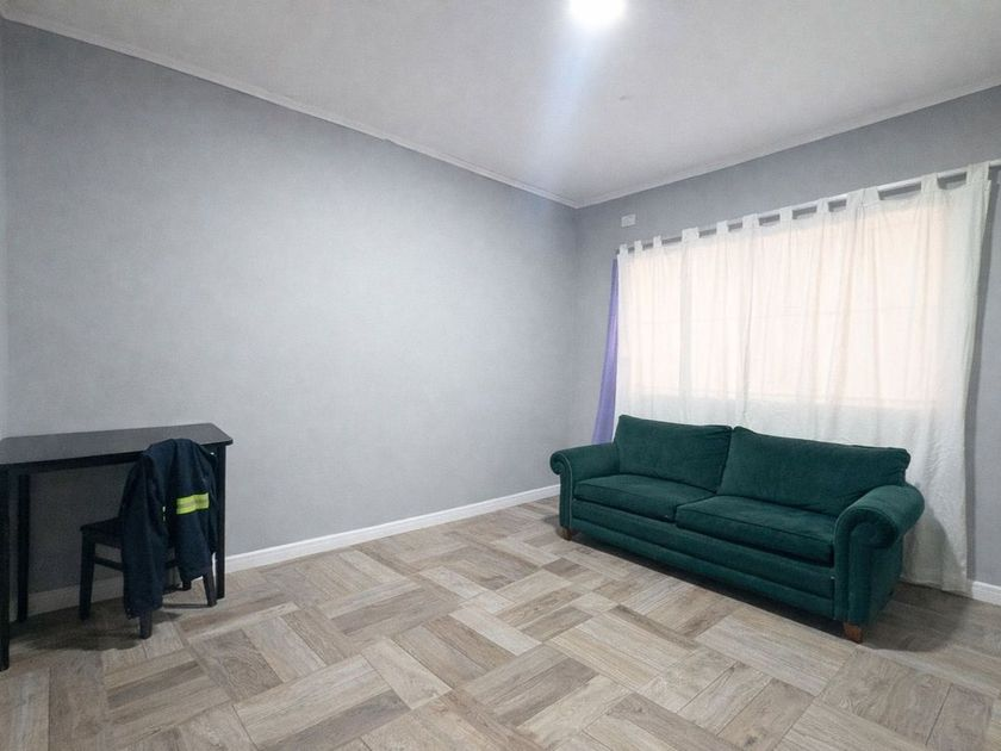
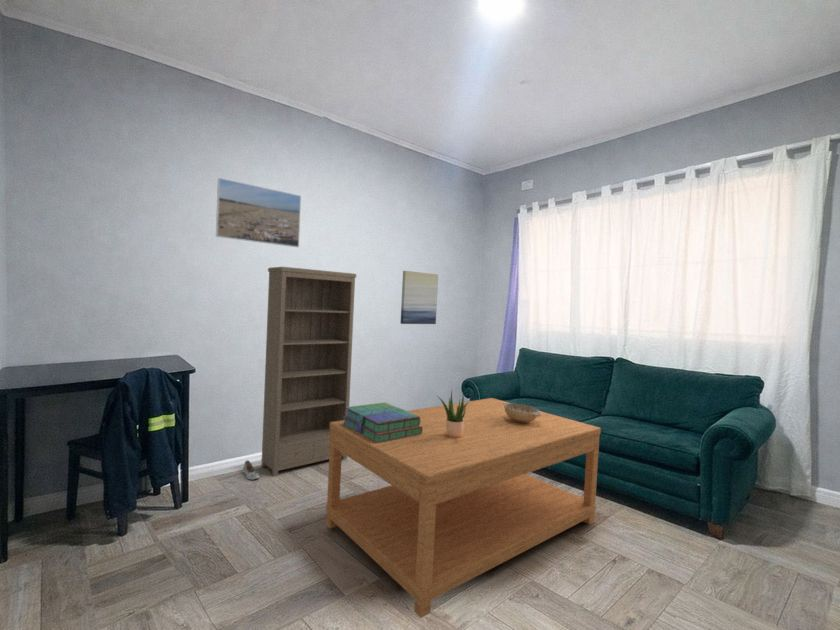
+ potted plant [437,390,470,437]
+ decorative bowl [502,402,541,423]
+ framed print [215,177,302,248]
+ stack of books [343,402,423,443]
+ wall art [399,270,439,325]
+ shoe [242,459,261,481]
+ bookshelf [260,266,357,478]
+ coffee table [325,397,602,619]
